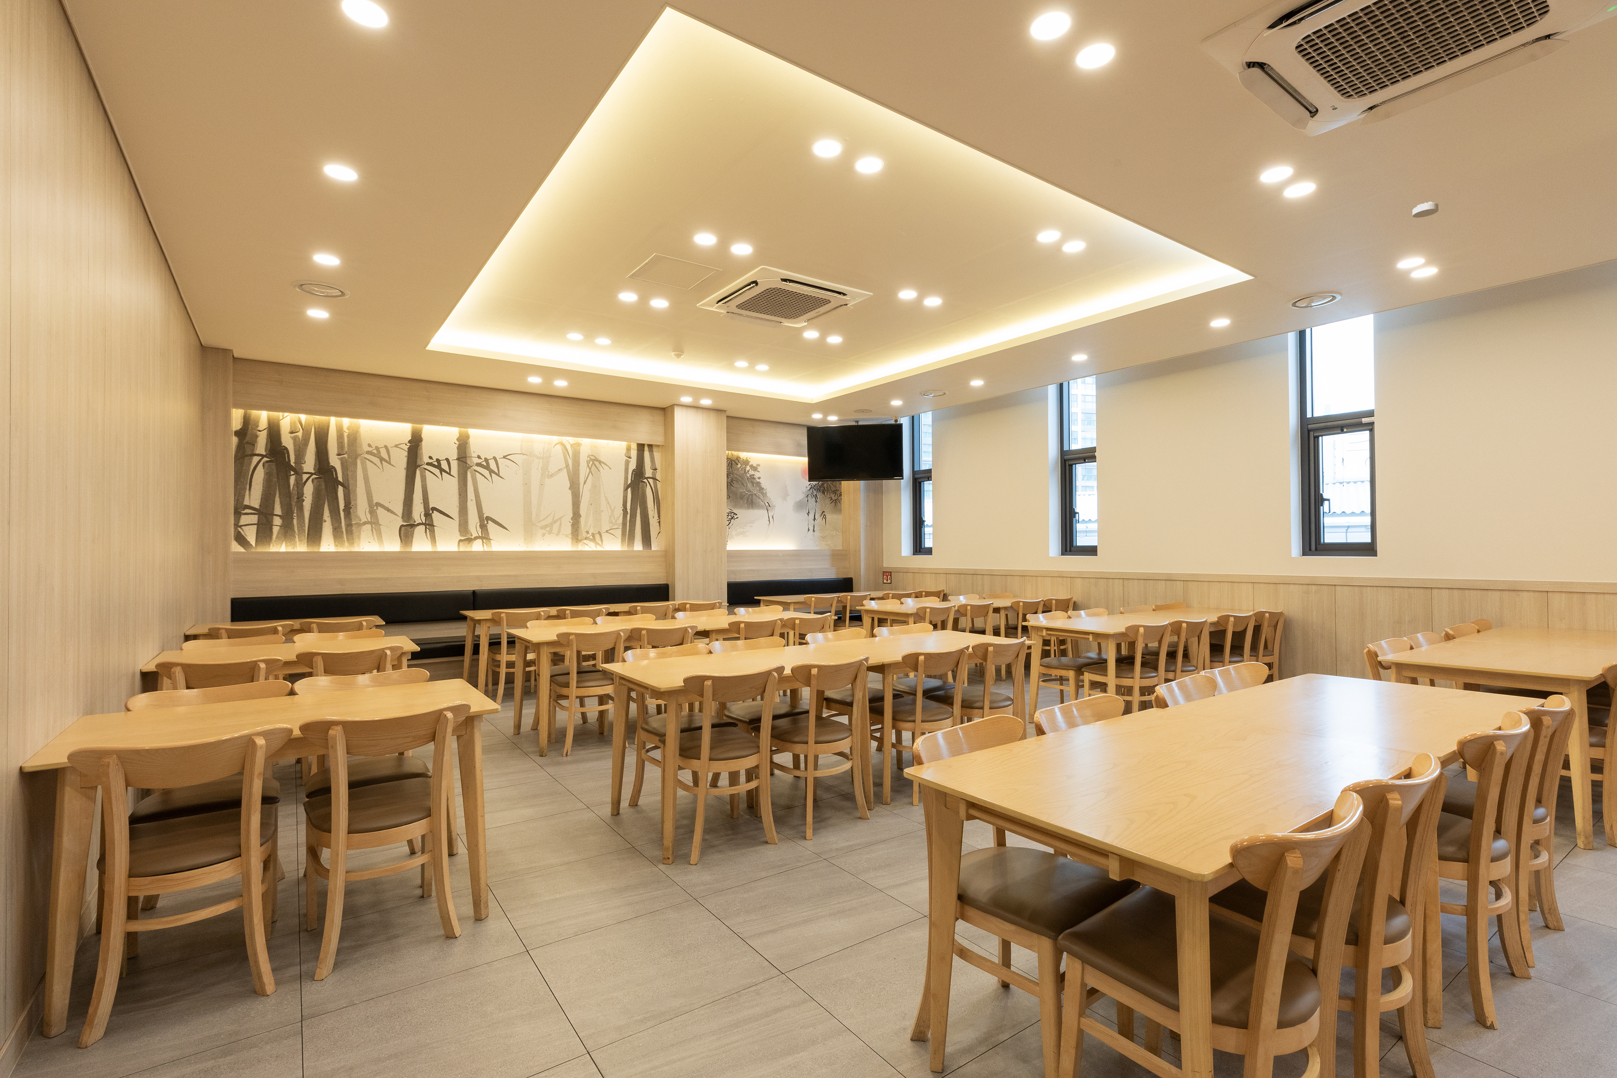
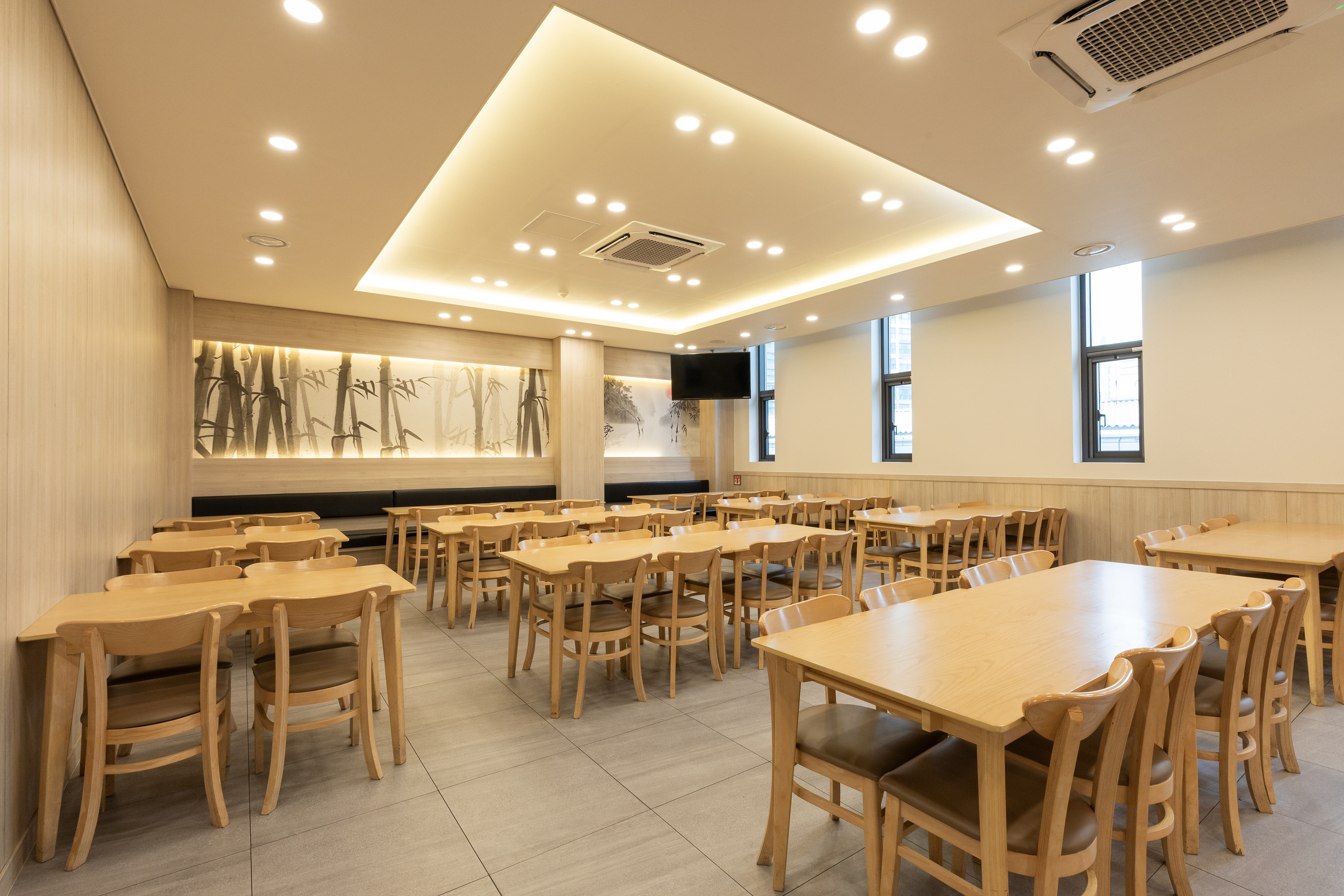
- smoke detector [1412,201,1439,218]
